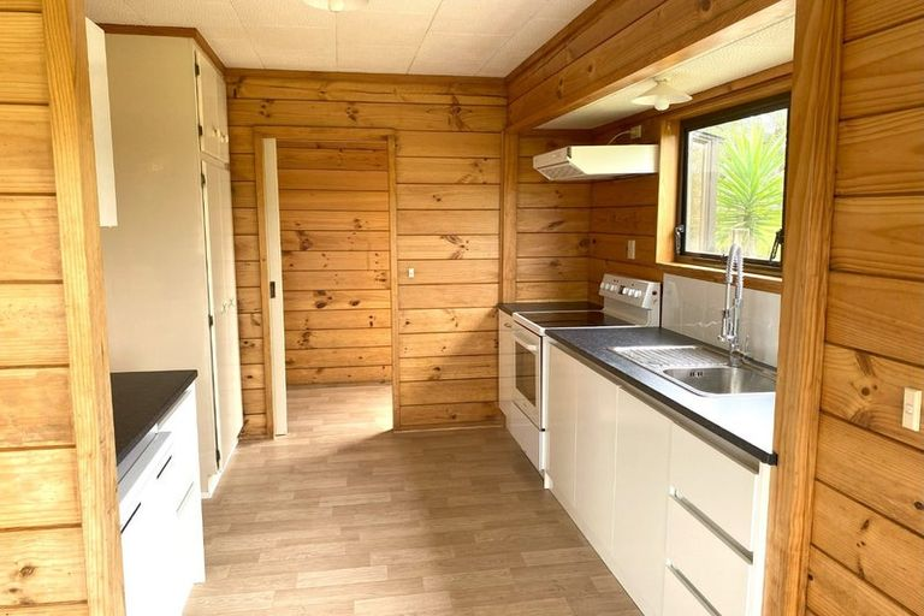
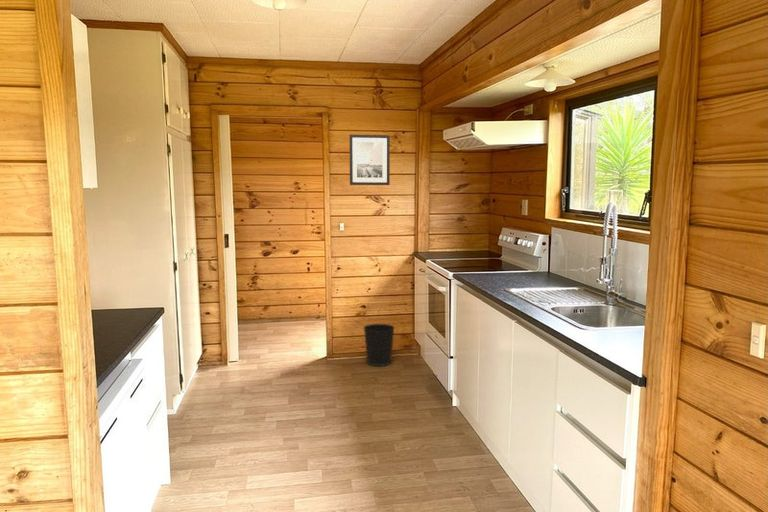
+ wastebasket [362,323,396,367]
+ wall art [349,134,391,186]
